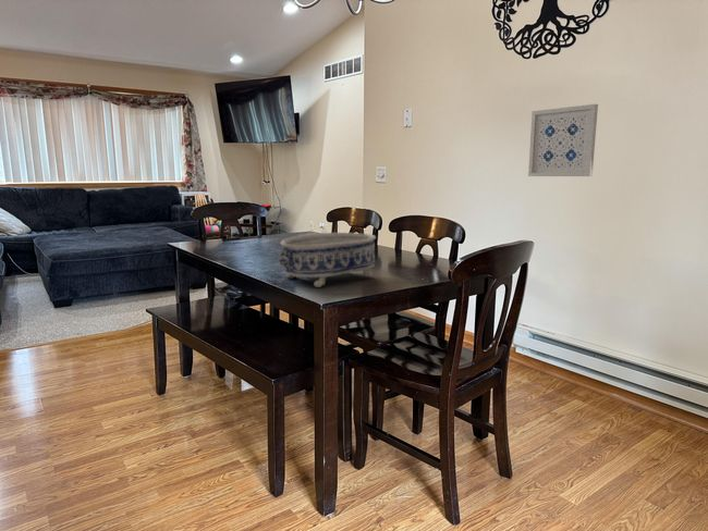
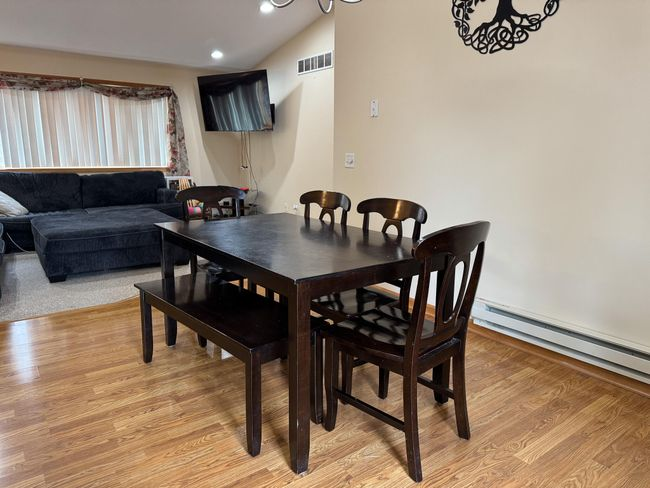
- decorative bowl [277,232,377,288]
- wall art [527,103,599,177]
